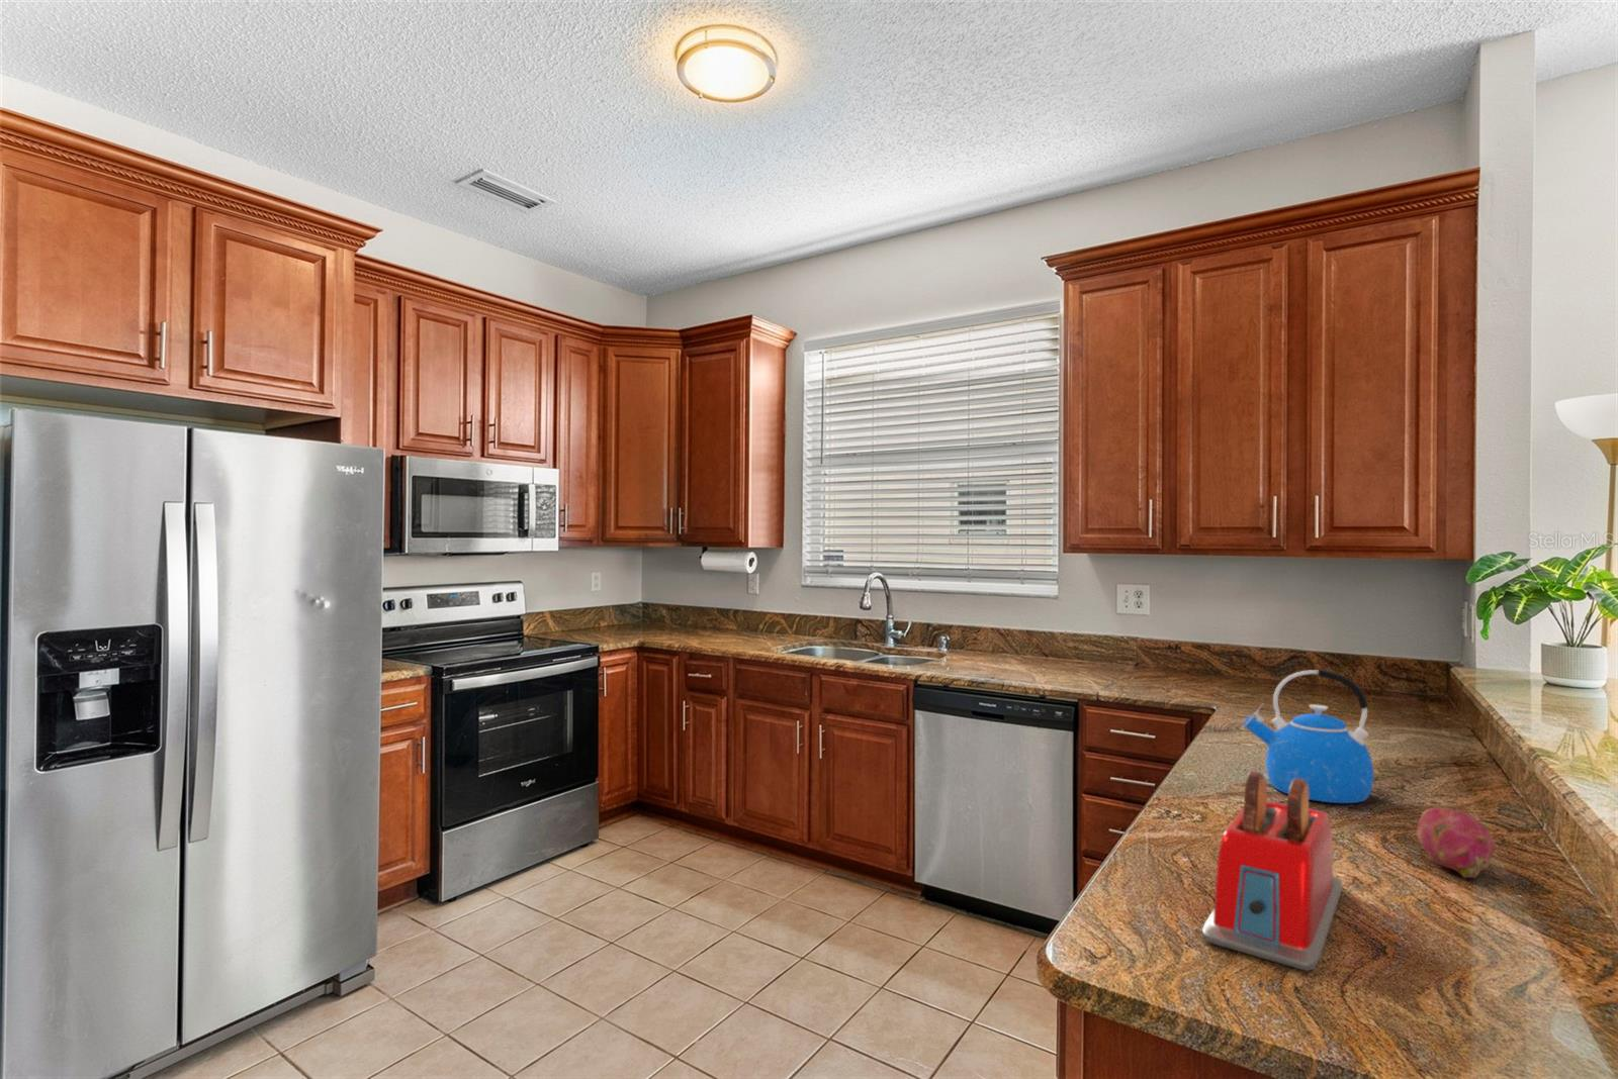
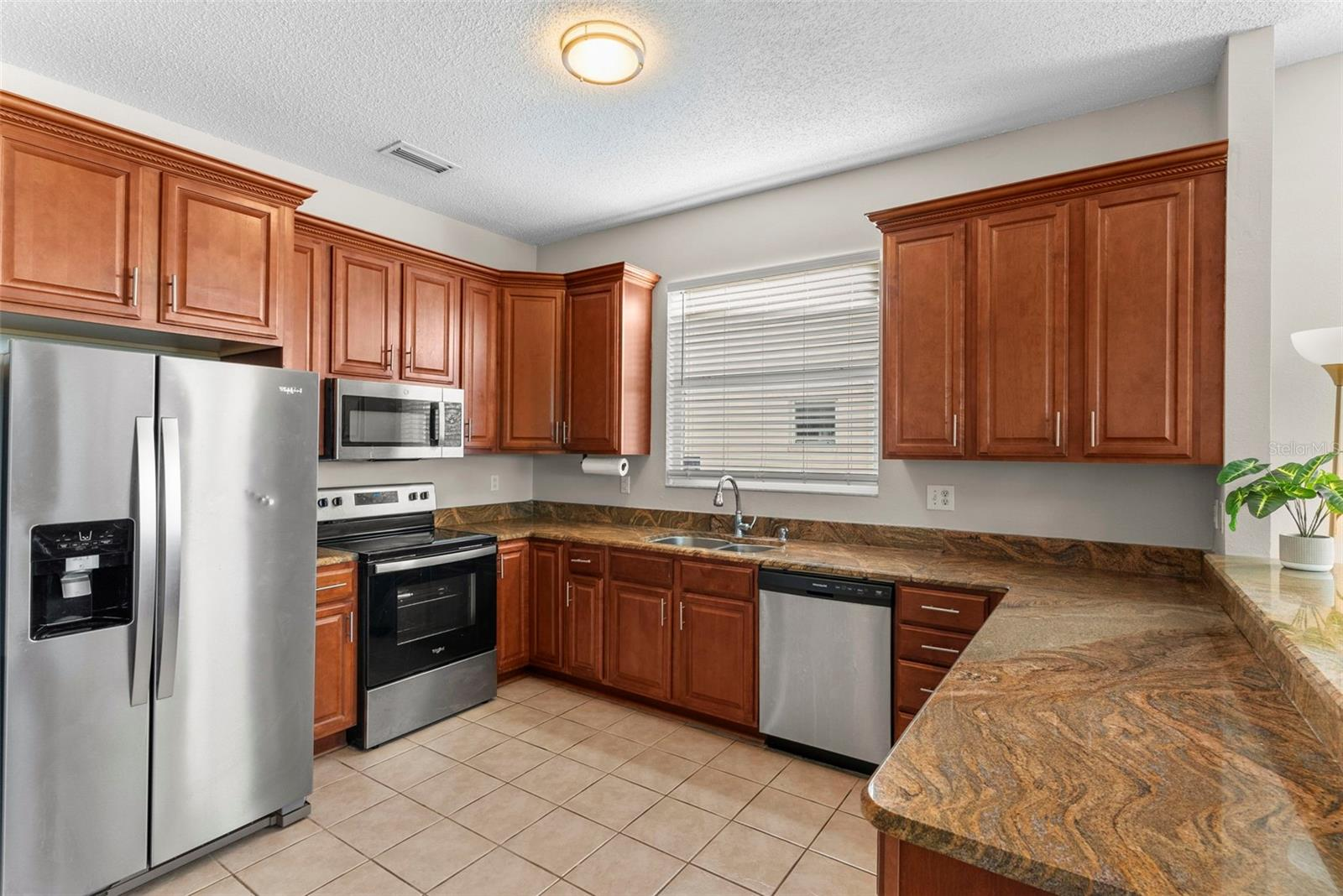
- toaster [1201,770,1343,972]
- kettle [1242,668,1375,804]
- fruit [1413,806,1495,879]
